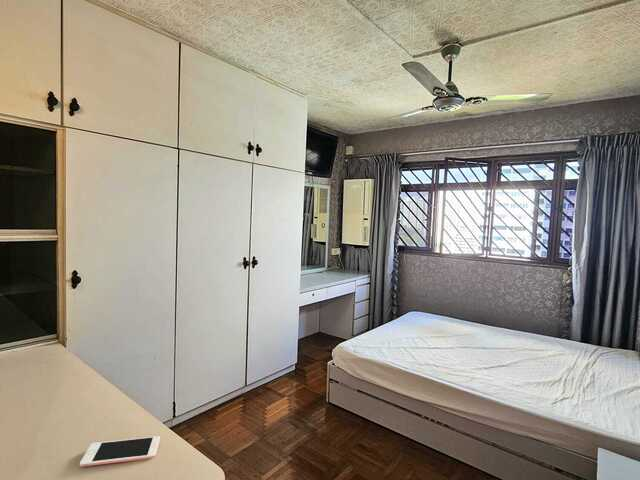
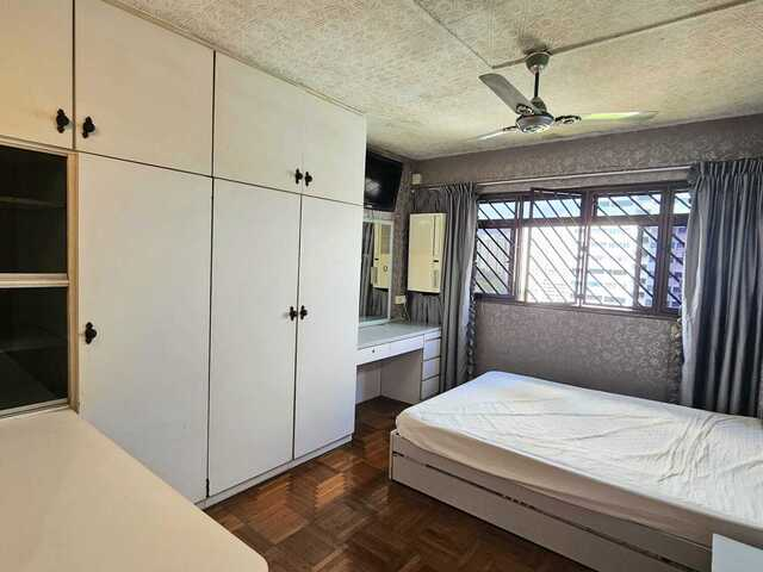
- cell phone [79,435,161,468]
